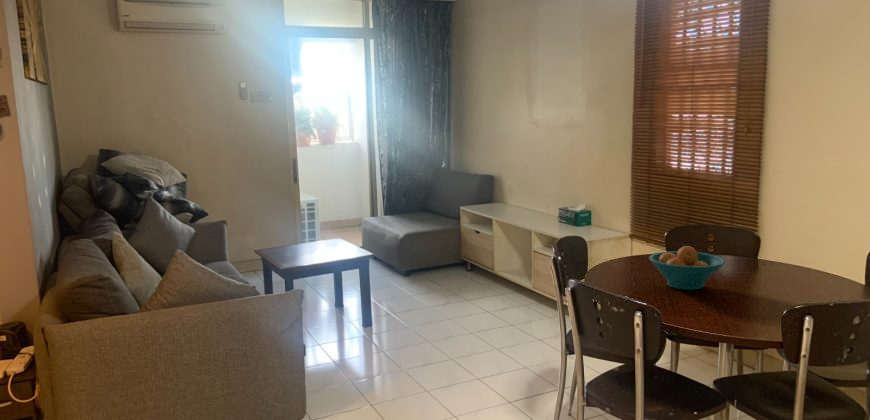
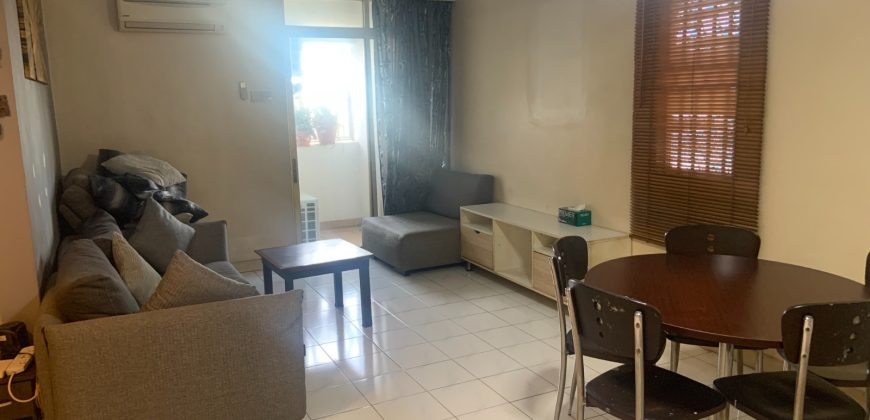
- fruit bowl [648,245,726,291]
